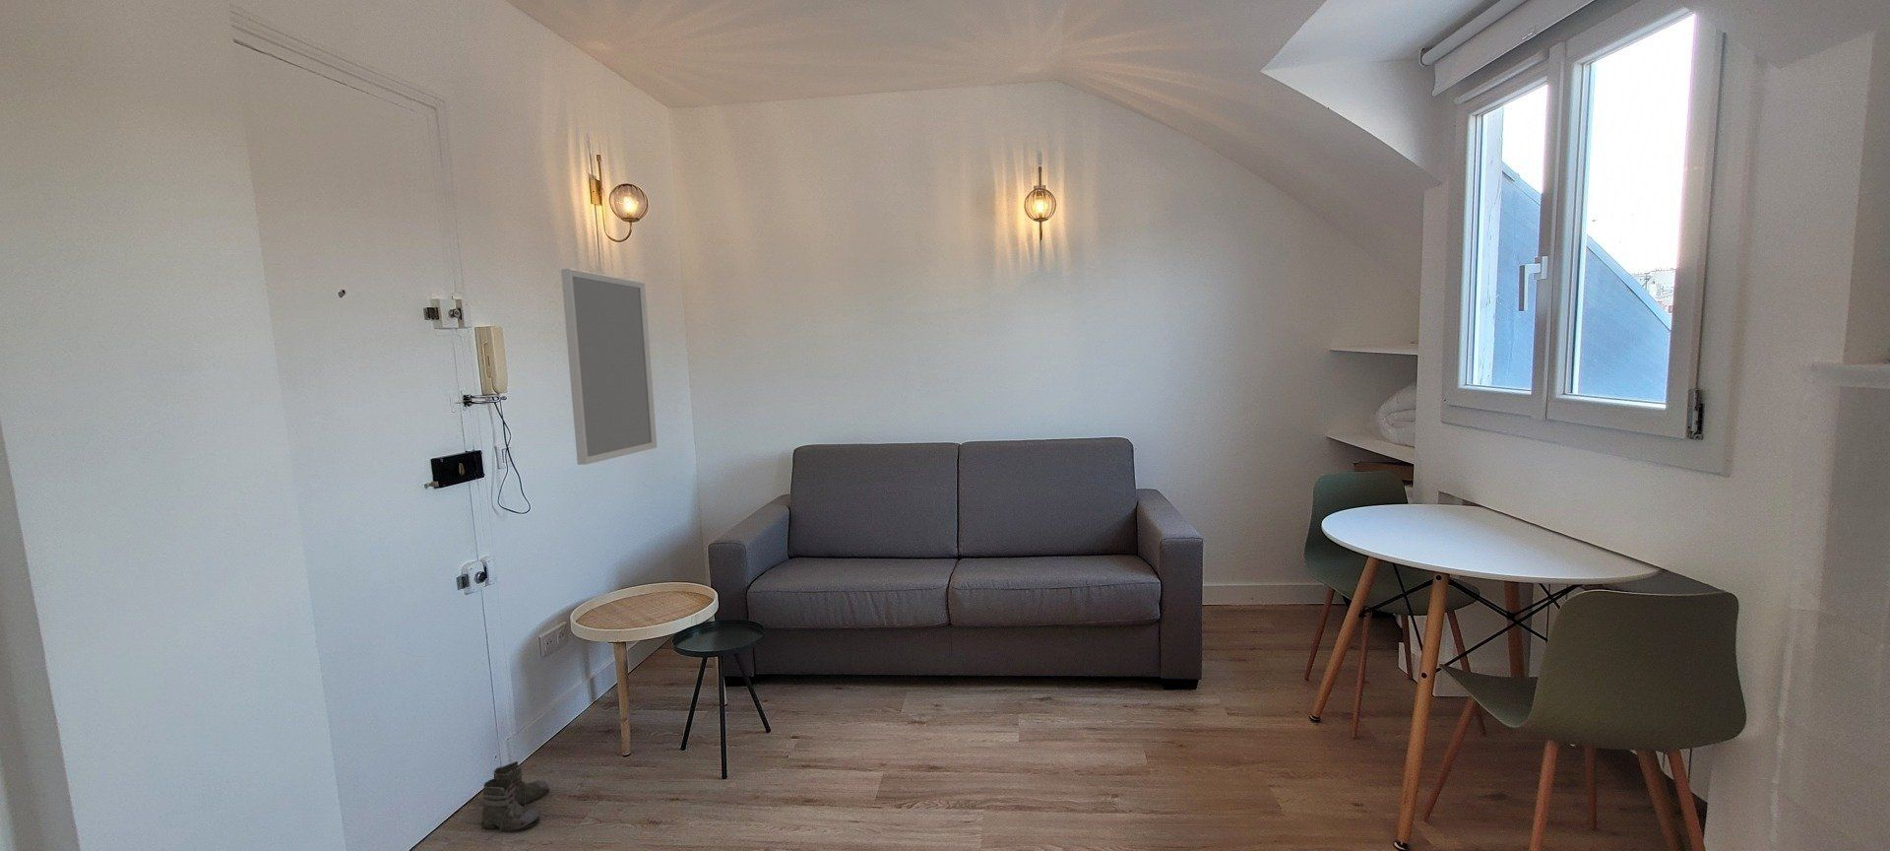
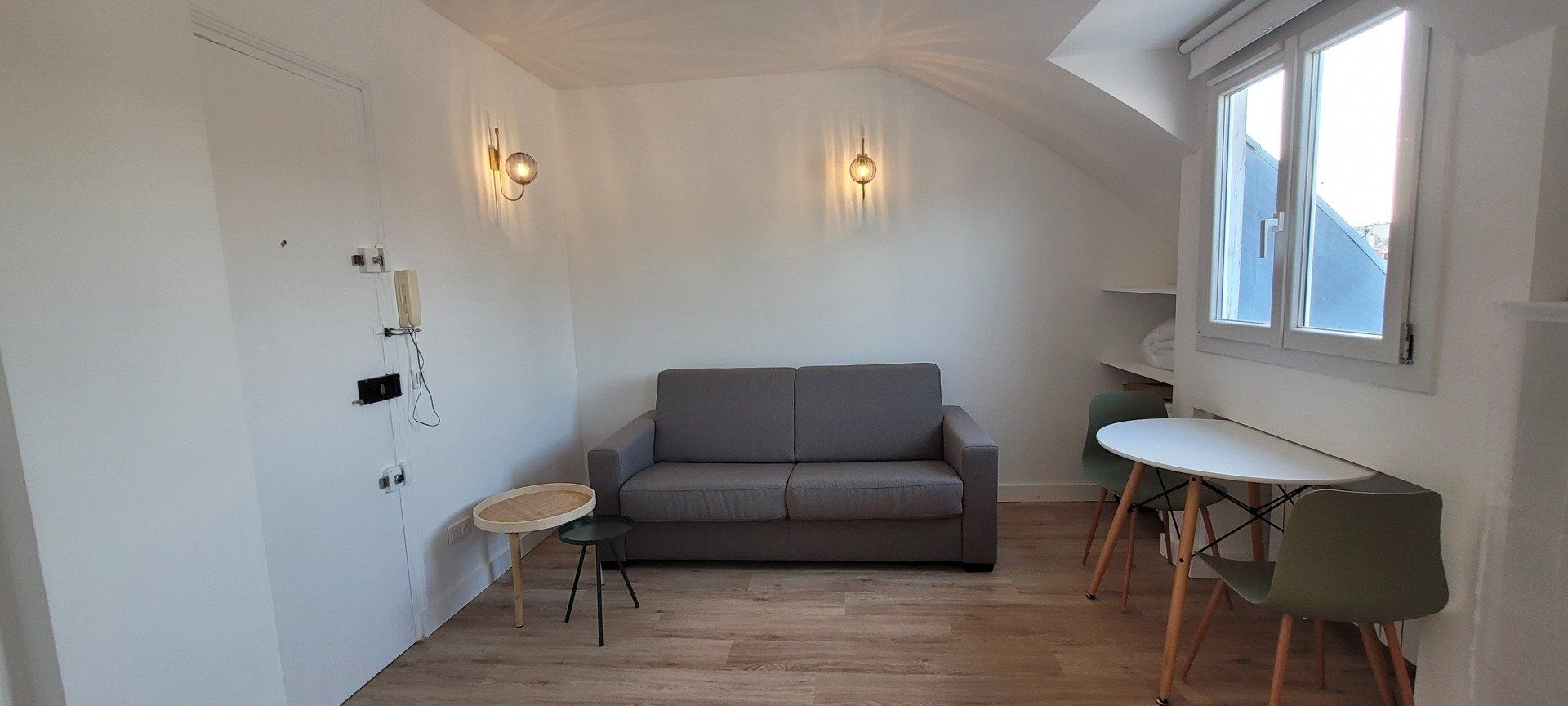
- boots [481,761,551,843]
- home mirror [560,268,658,466]
